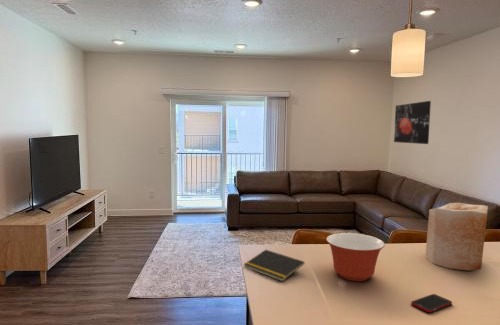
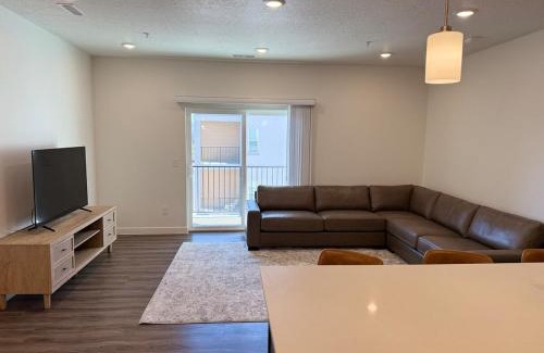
- notepad [243,249,305,282]
- cell phone [410,293,453,313]
- mixing bowl [325,232,386,282]
- vase [424,202,489,272]
- wall art [393,100,432,145]
